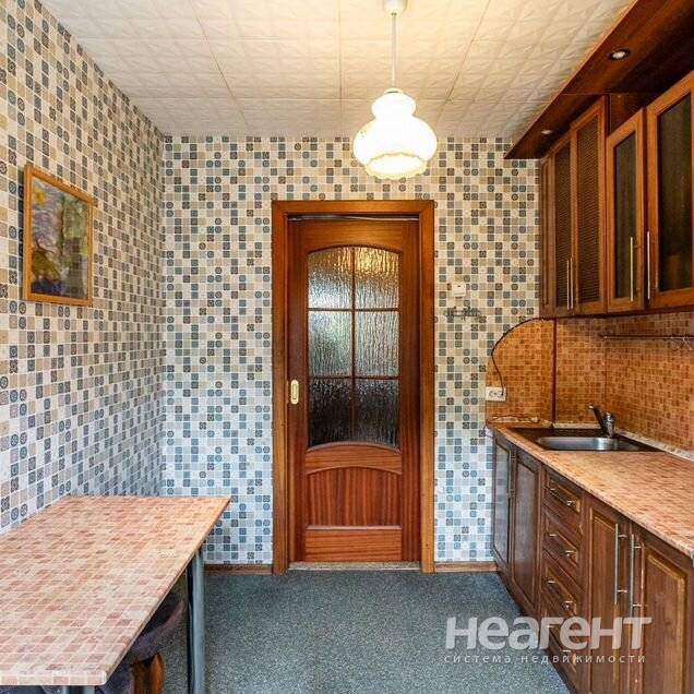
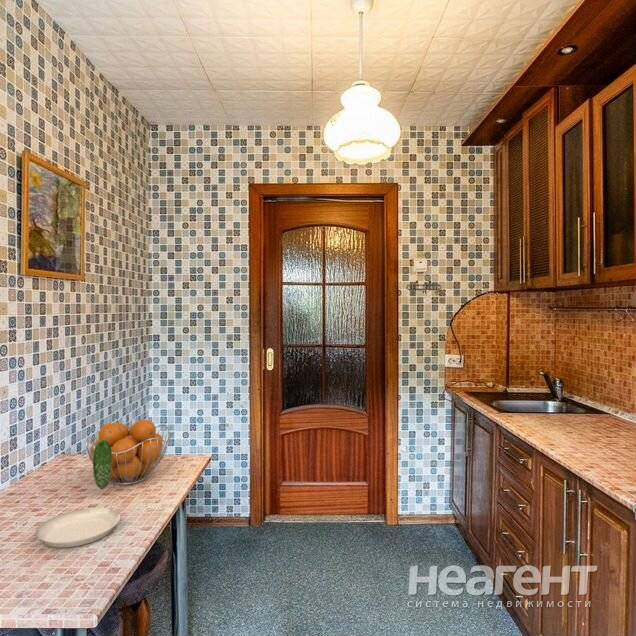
+ fruit basket [84,419,171,486]
+ plate [34,440,121,548]
